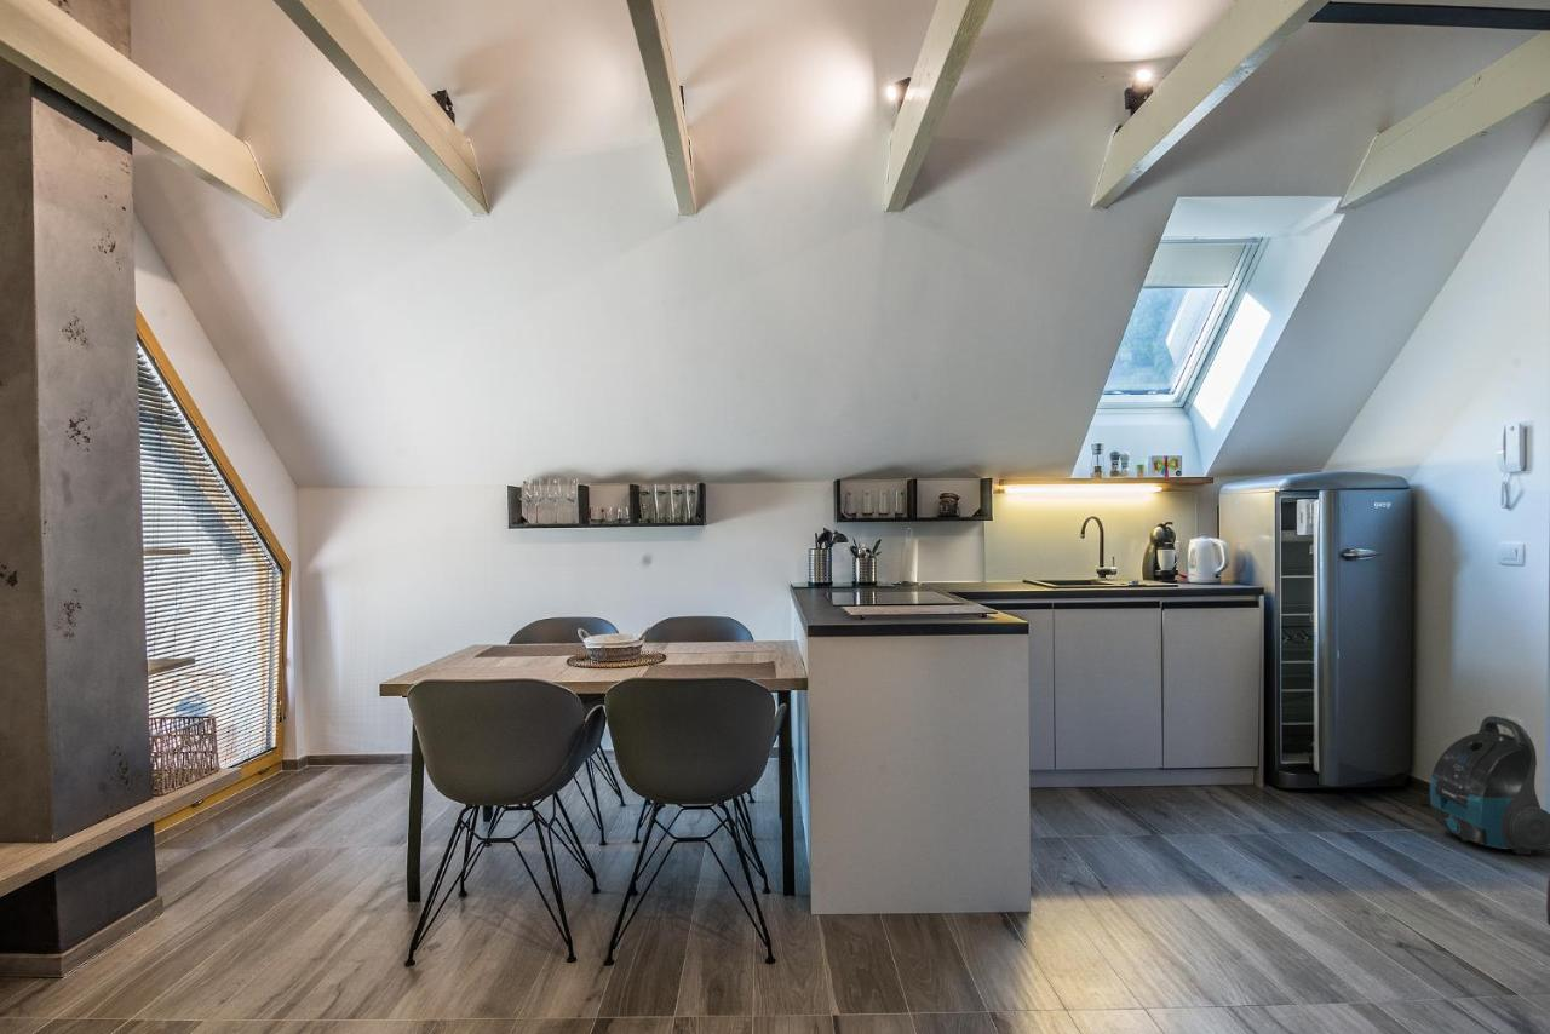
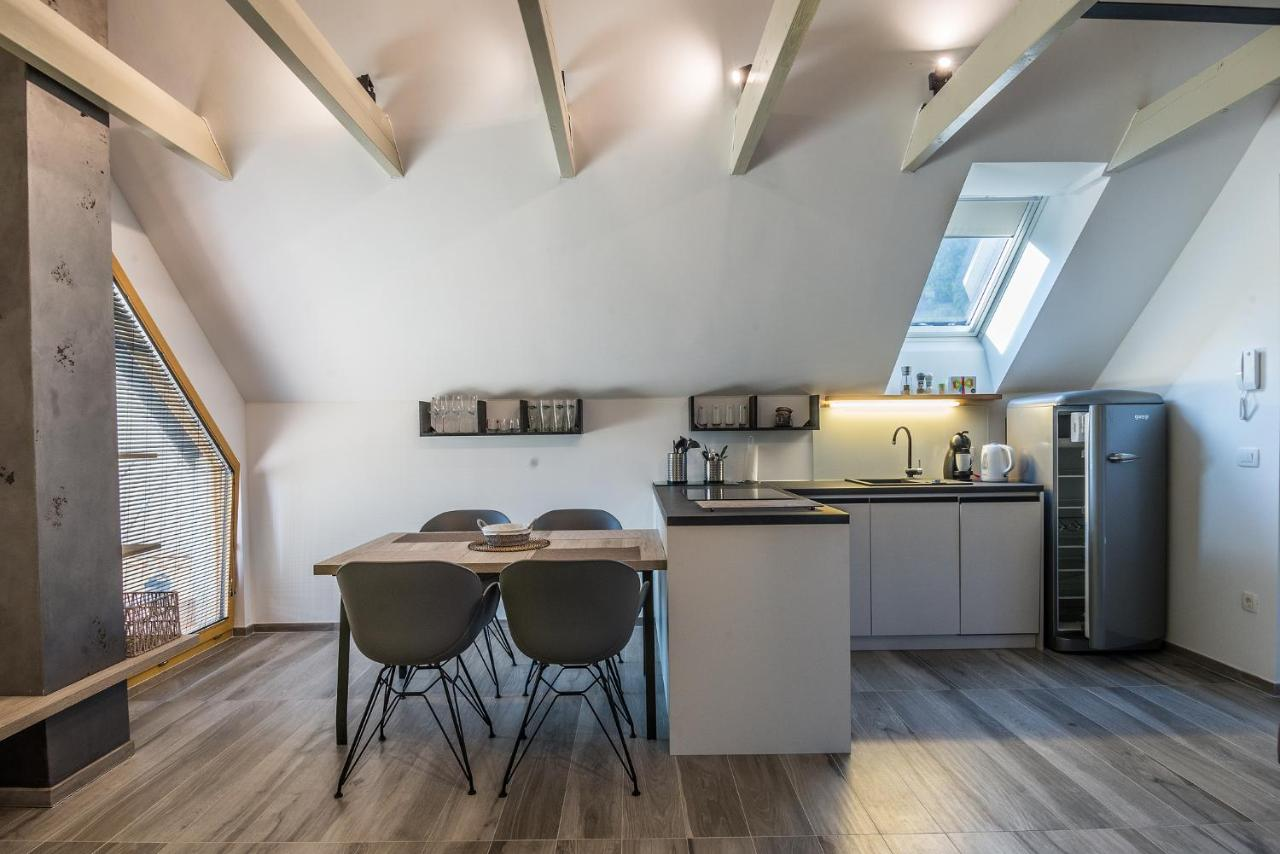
- vacuum cleaner [1429,714,1550,856]
